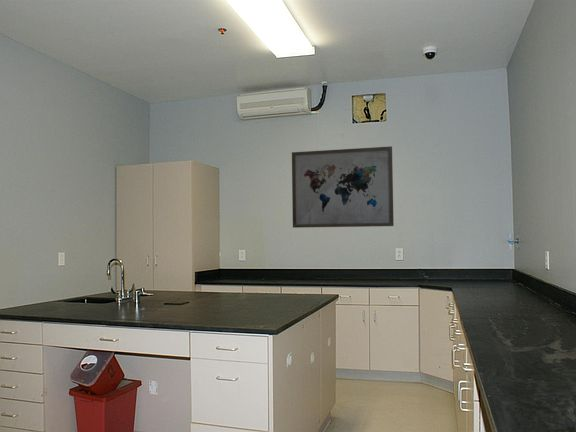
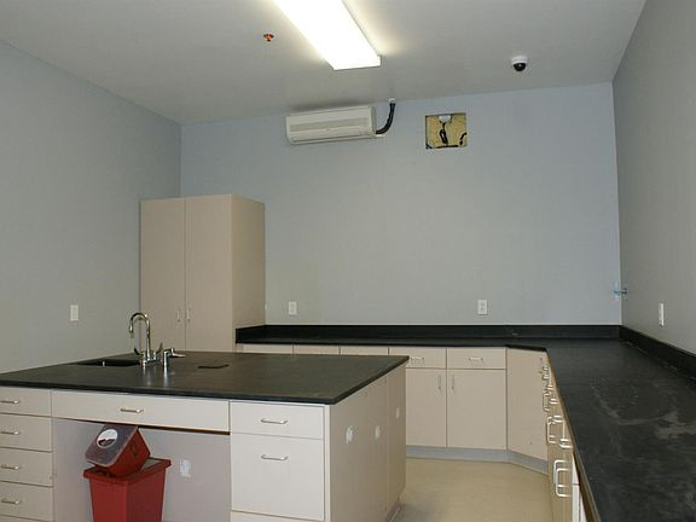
- wall art [291,145,395,229]
